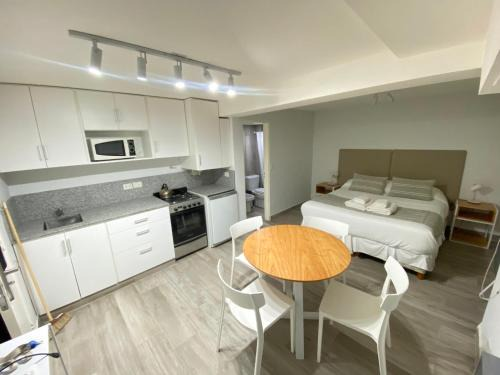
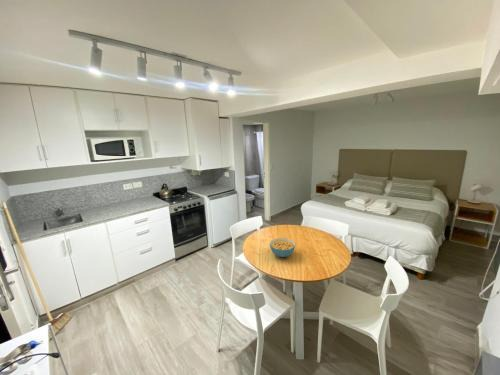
+ cereal bowl [269,237,296,258]
